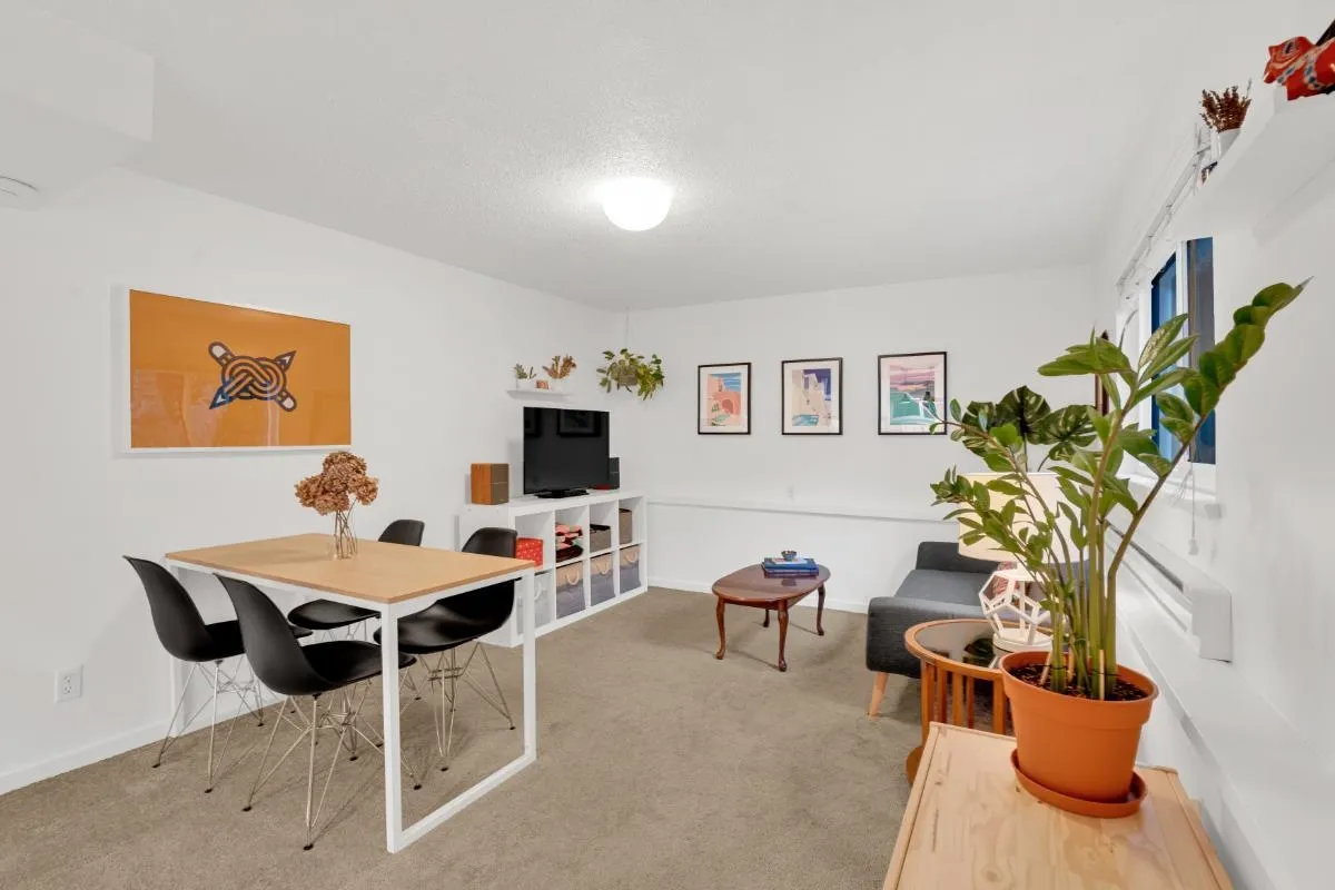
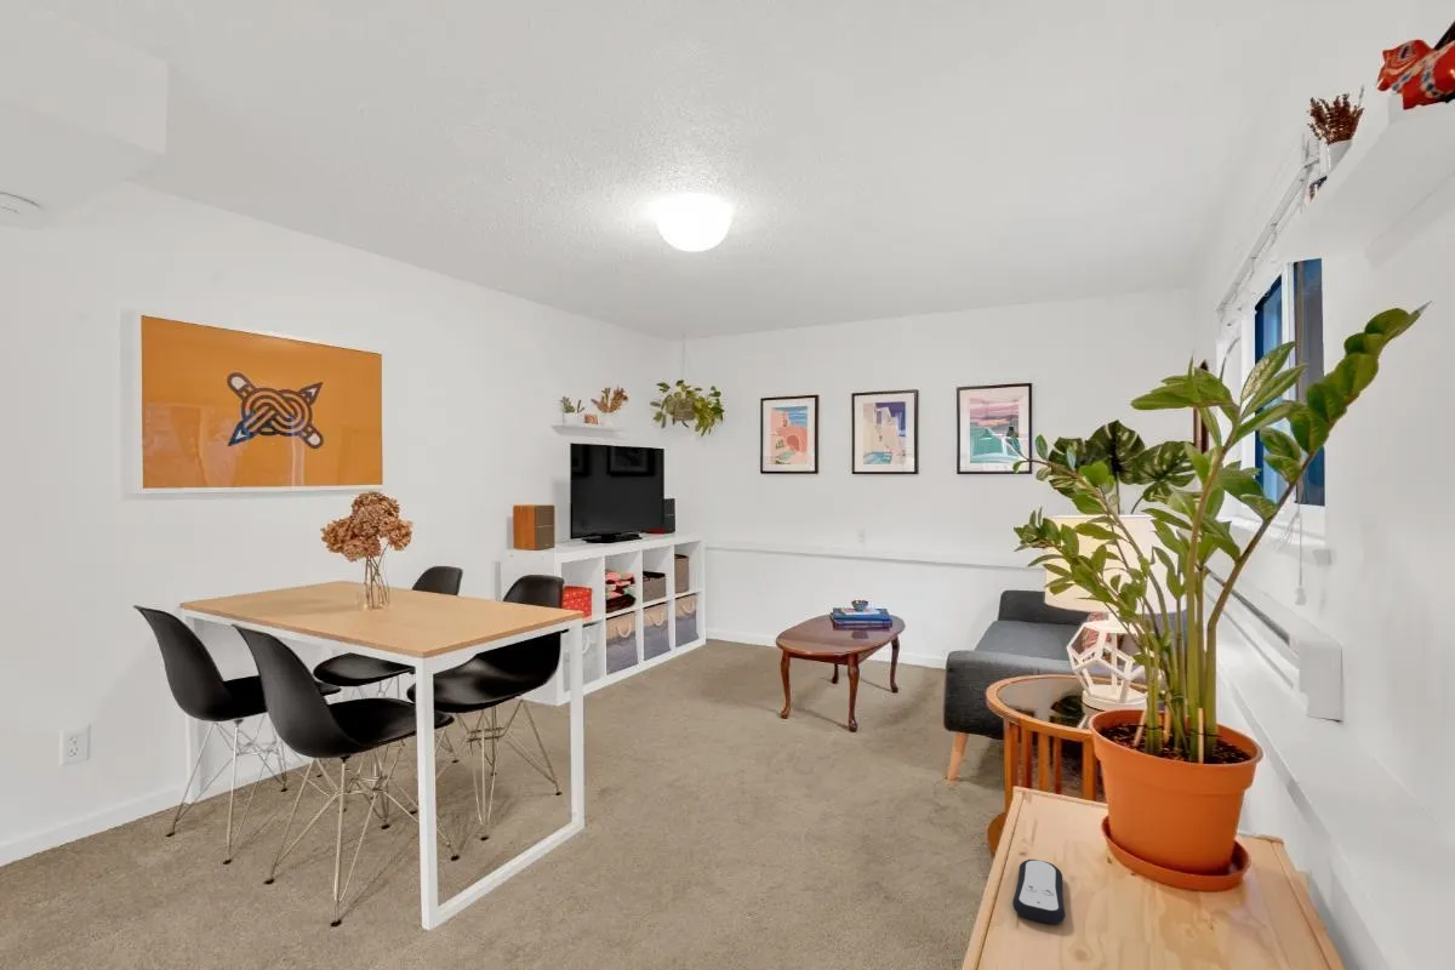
+ remote control [1011,858,1066,925]
